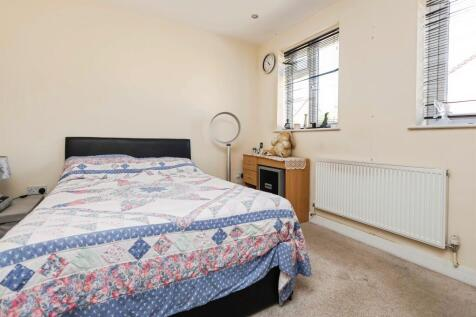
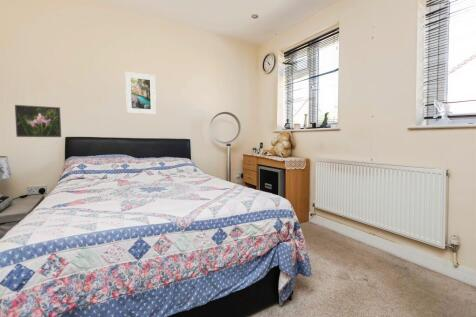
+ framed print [124,71,157,116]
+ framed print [14,104,62,138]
